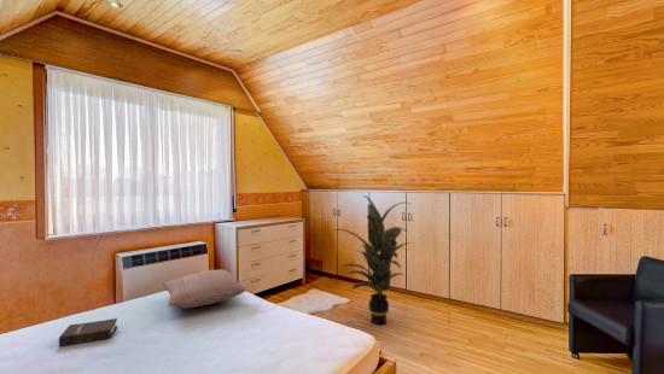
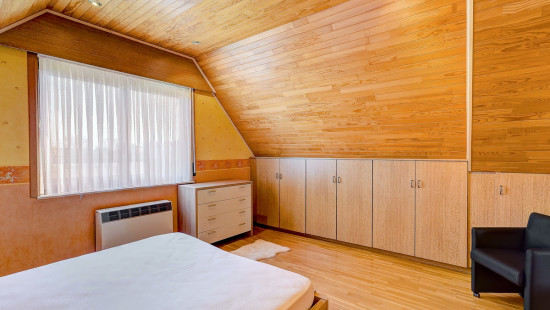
- pillow [162,269,247,309]
- indoor plant [333,194,414,326]
- hardback book [58,317,118,347]
